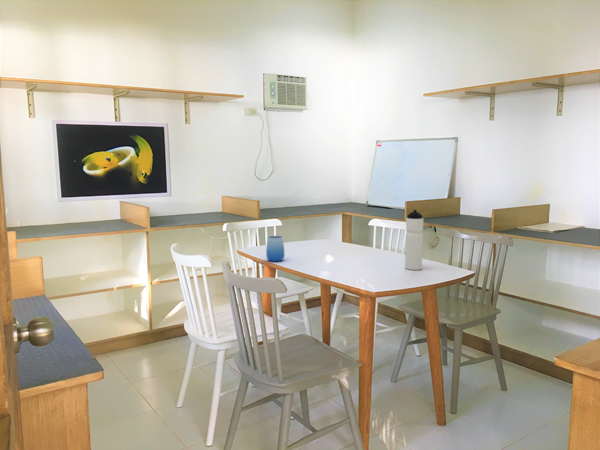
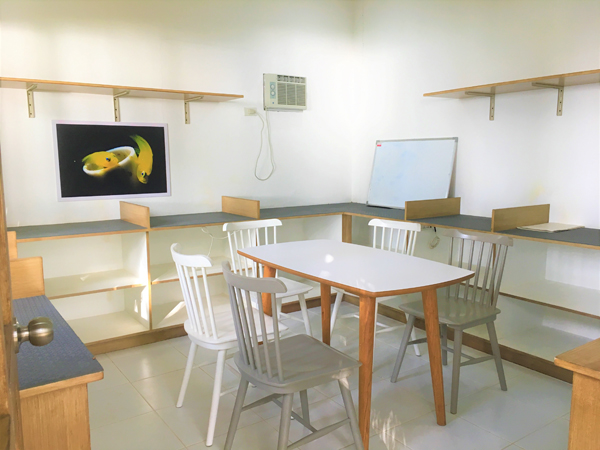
- cup [265,235,286,262]
- water bottle [404,209,424,271]
